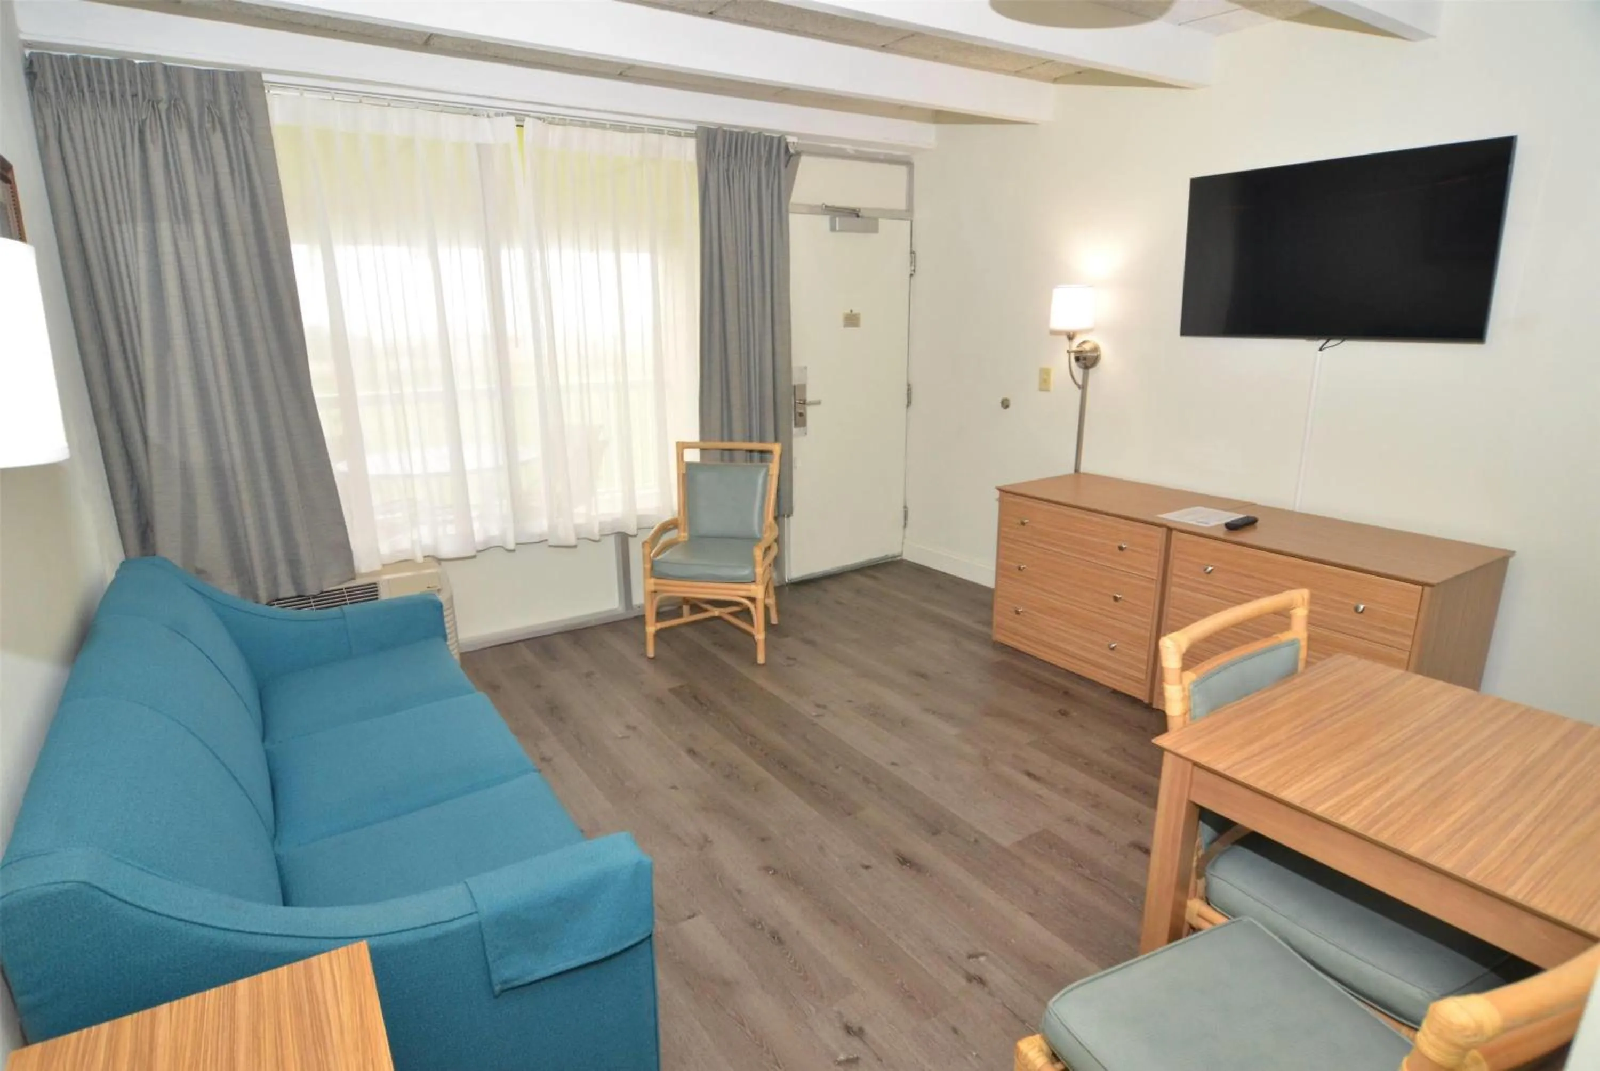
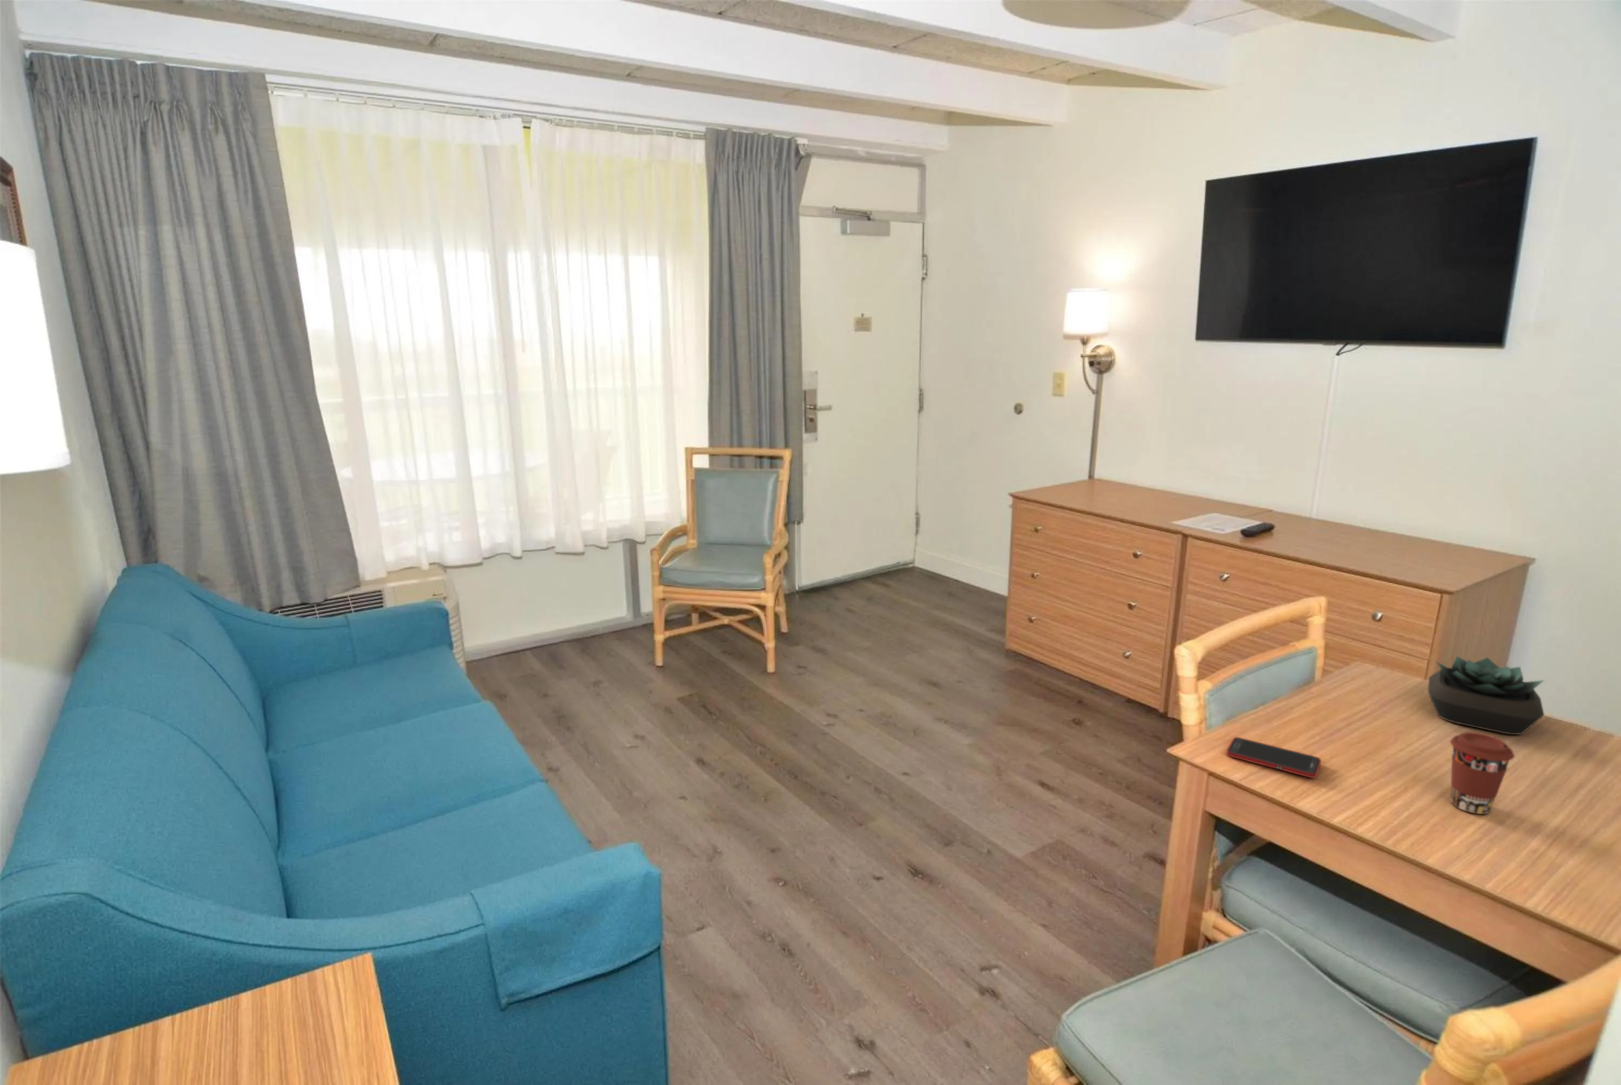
+ cell phone [1226,736,1322,779]
+ succulent plant [1427,655,1545,735]
+ coffee cup [1450,731,1516,815]
